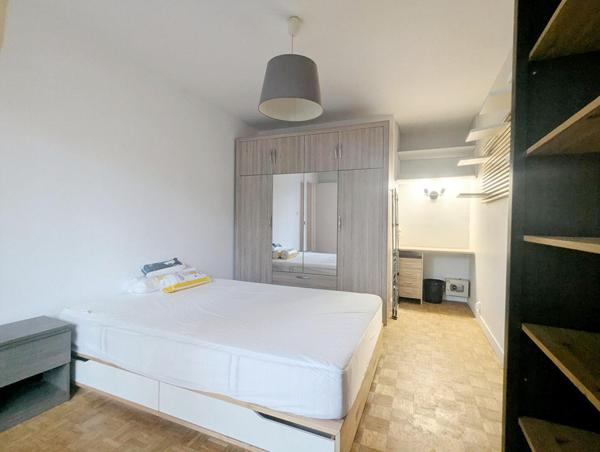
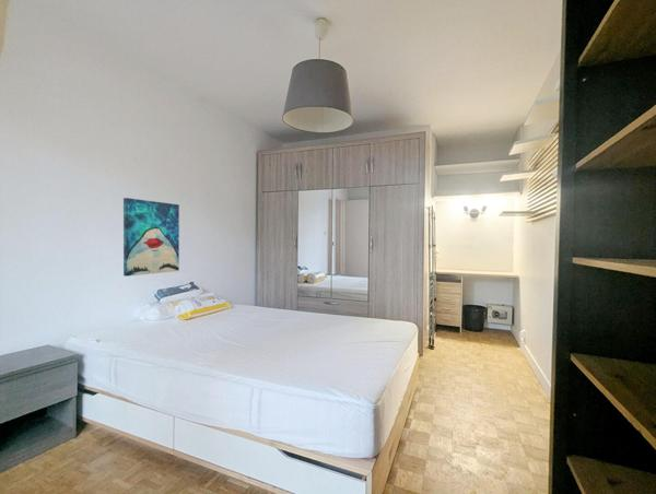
+ wall art [122,197,180,278]
